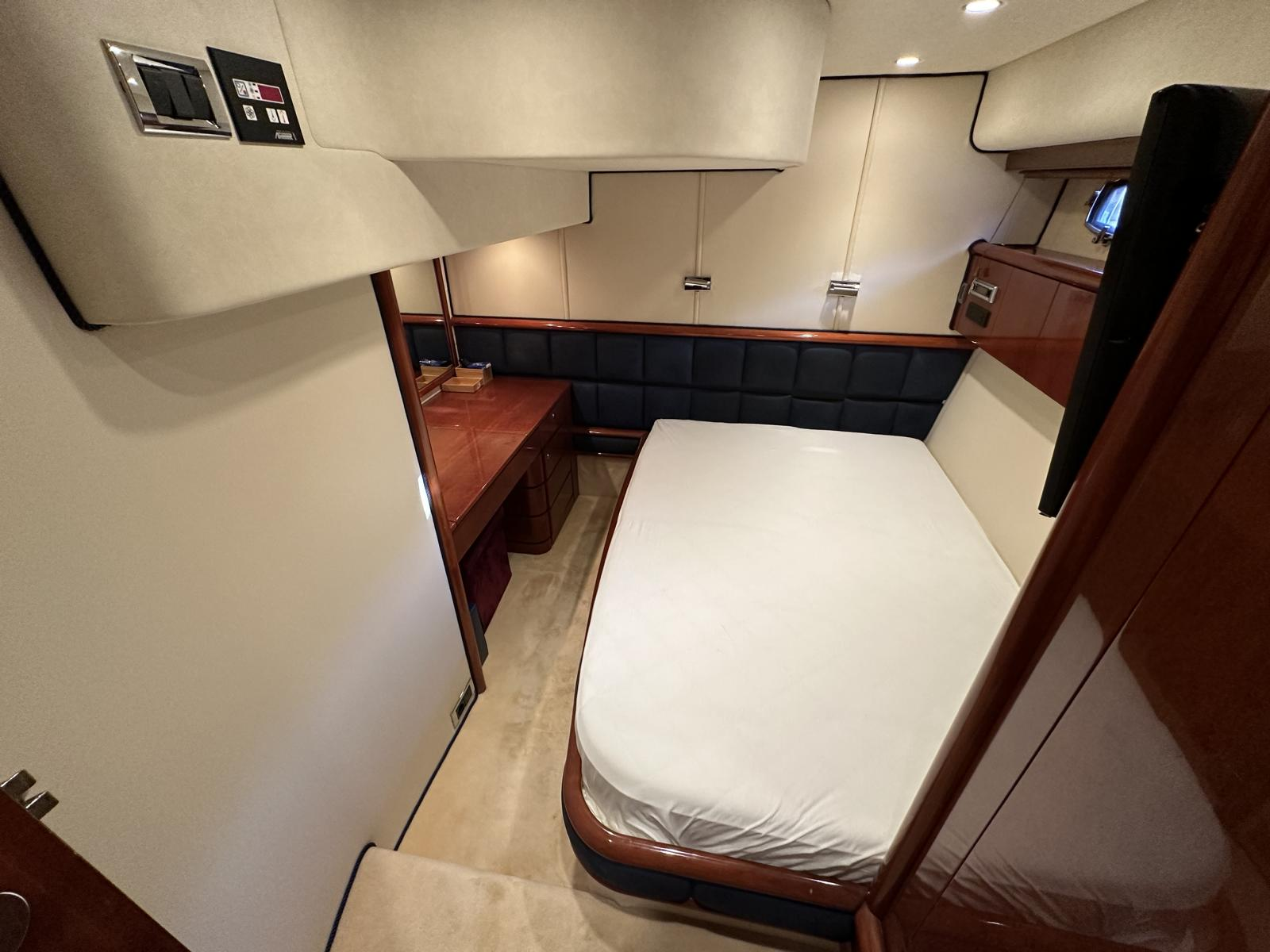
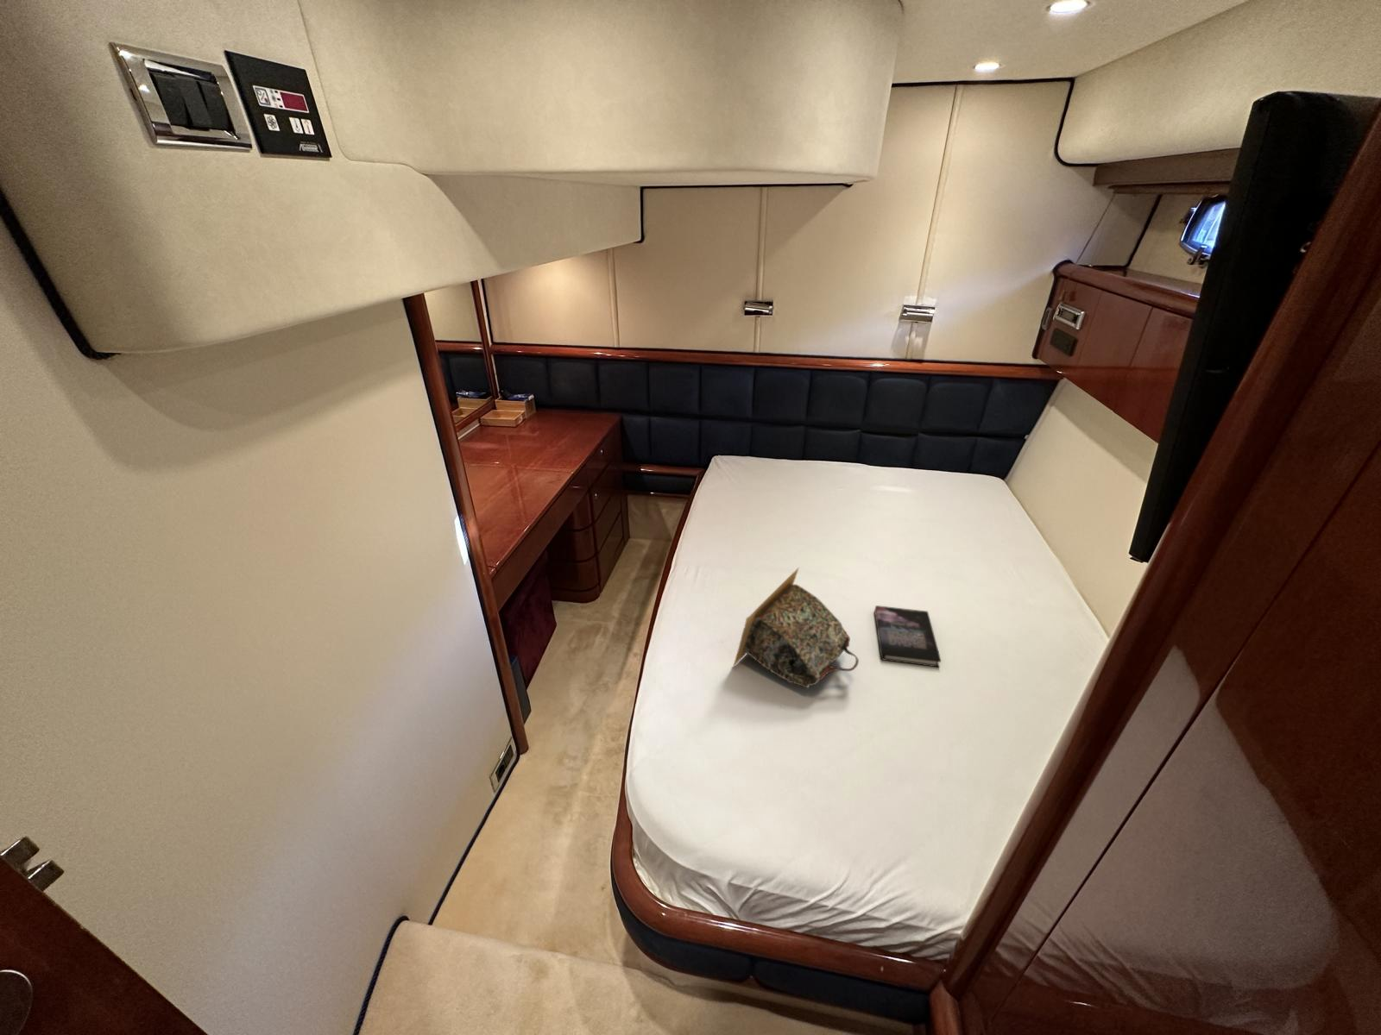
+ book [873,604,942,669]
+ tote bag [733,566,860,690]
